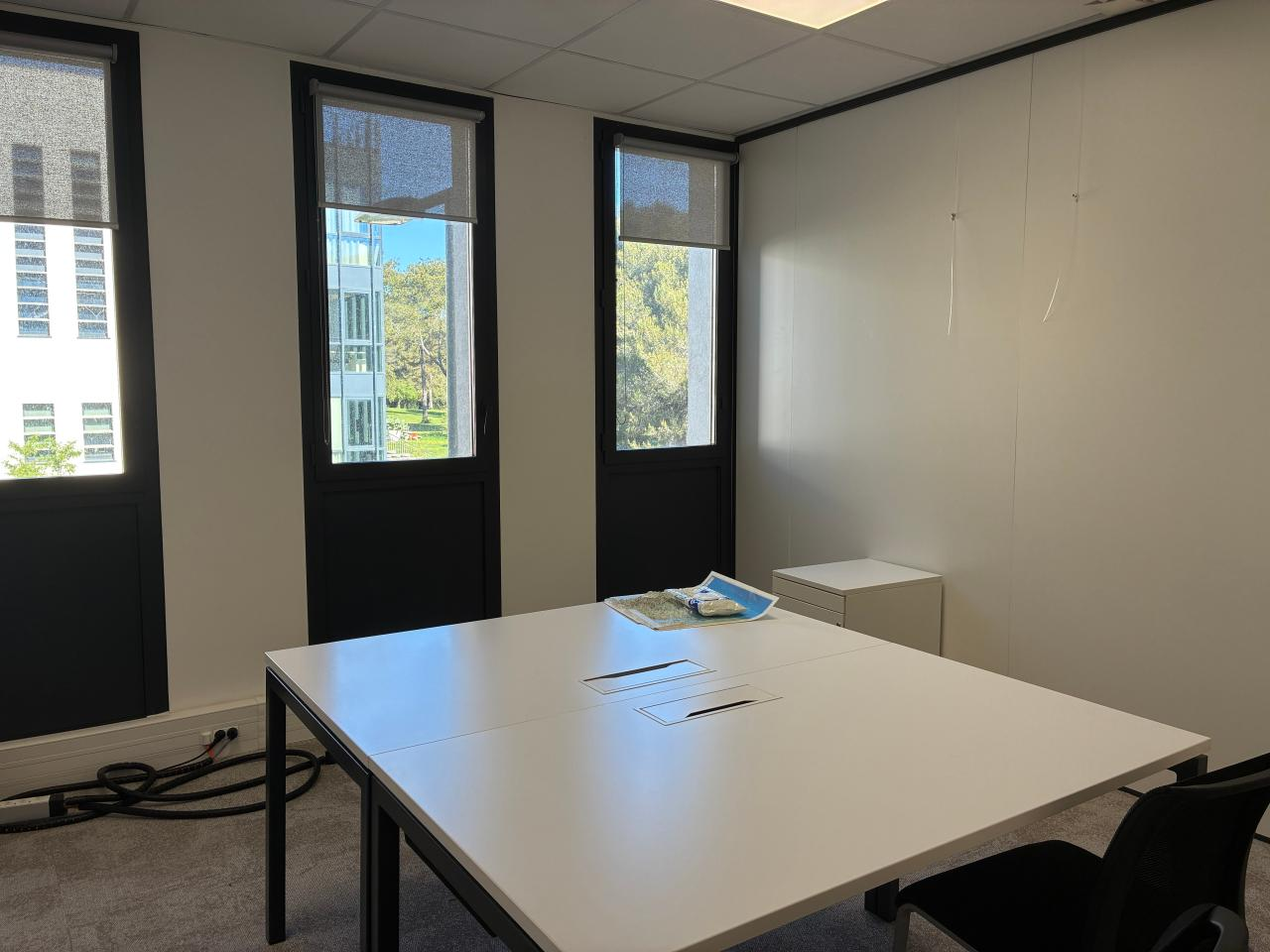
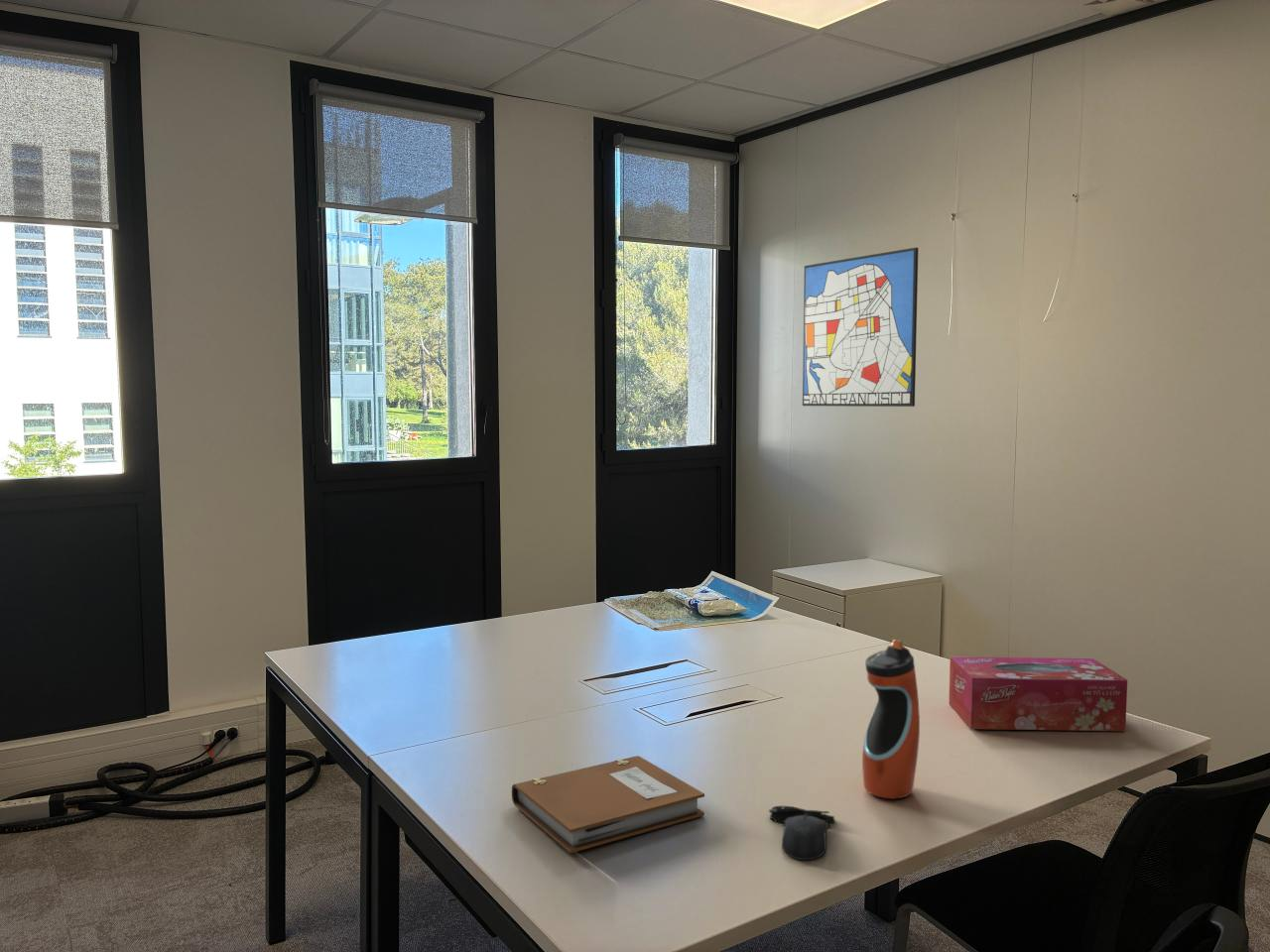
+ water bottle [861,639,921,799]
+ notebook [511,755,705,854]
+ computer mouse [768,805,835,861]
+ tissue box [948,655,1128,732]
+ wall art [802,246,919,408]
